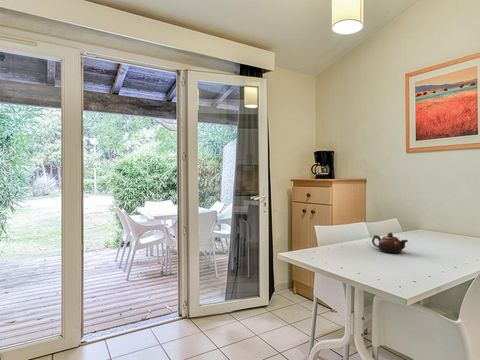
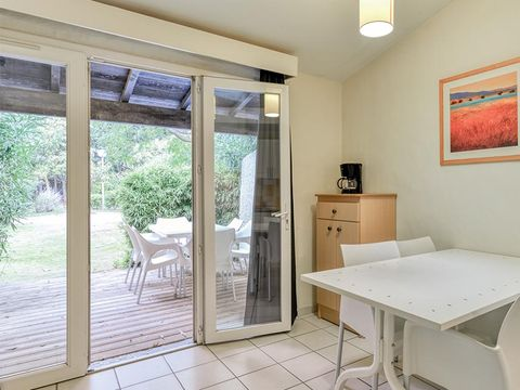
- teapot [371,232,409,254]
